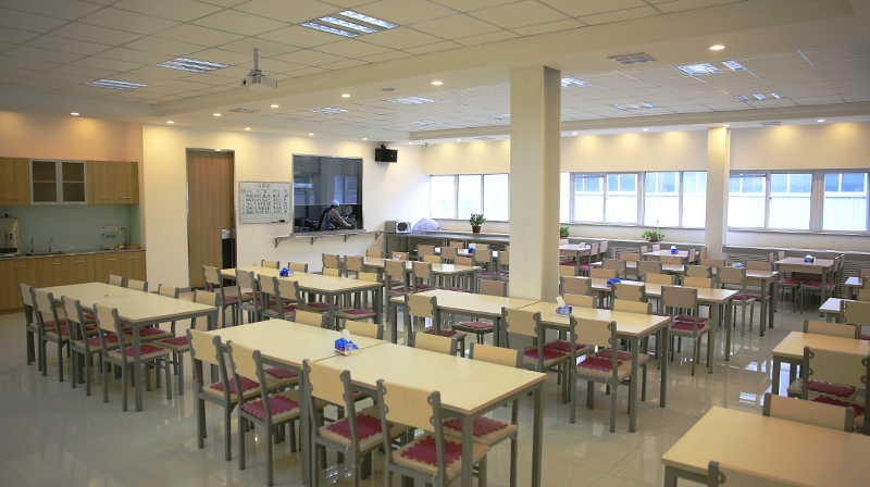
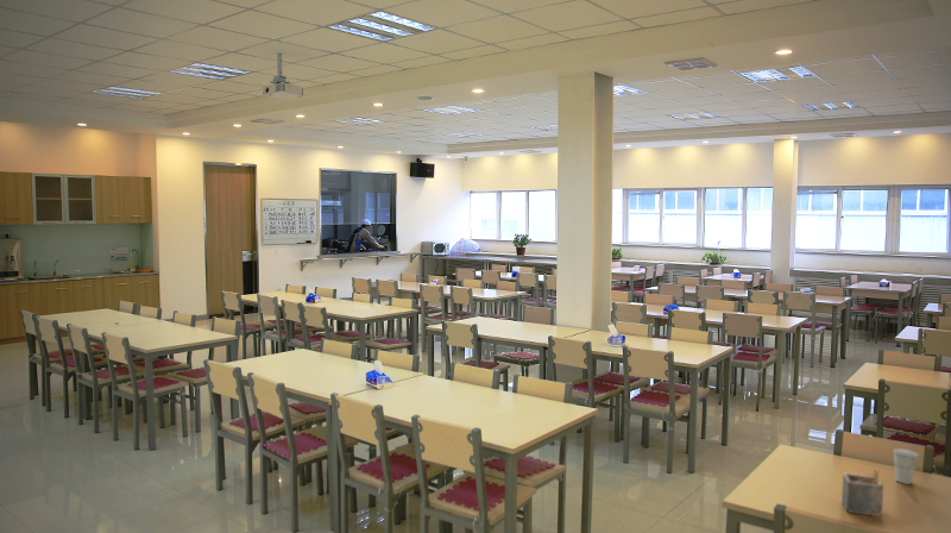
+ cup [892,447,920,485]
+ napkin holder [840,466,884,519]
